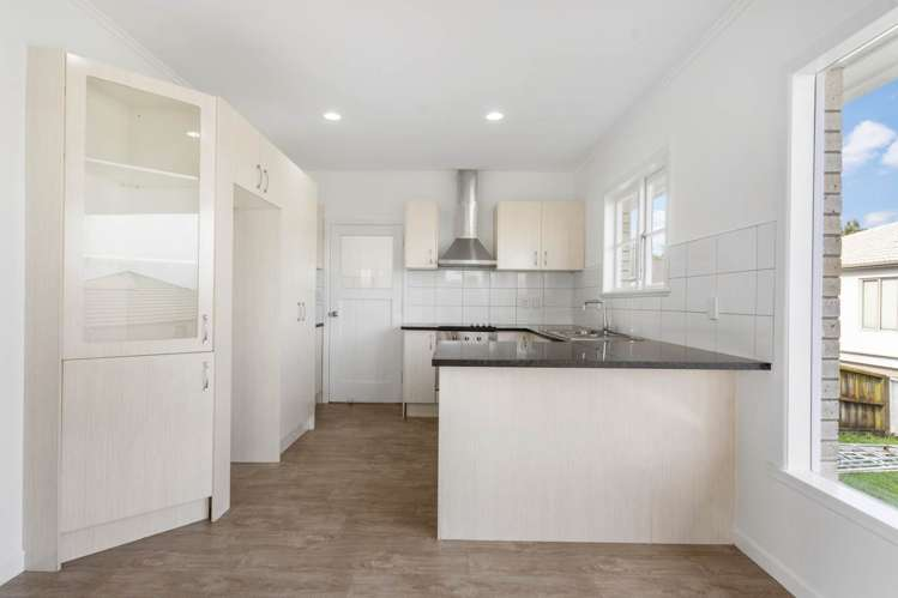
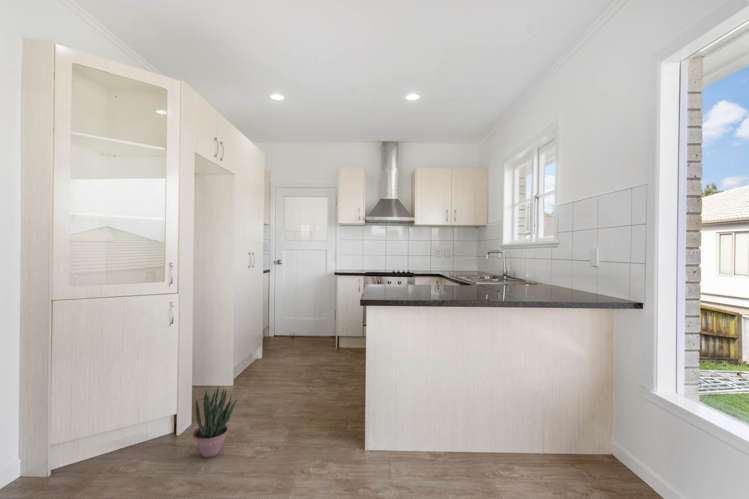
+ potted plant [192,385,238,459]
